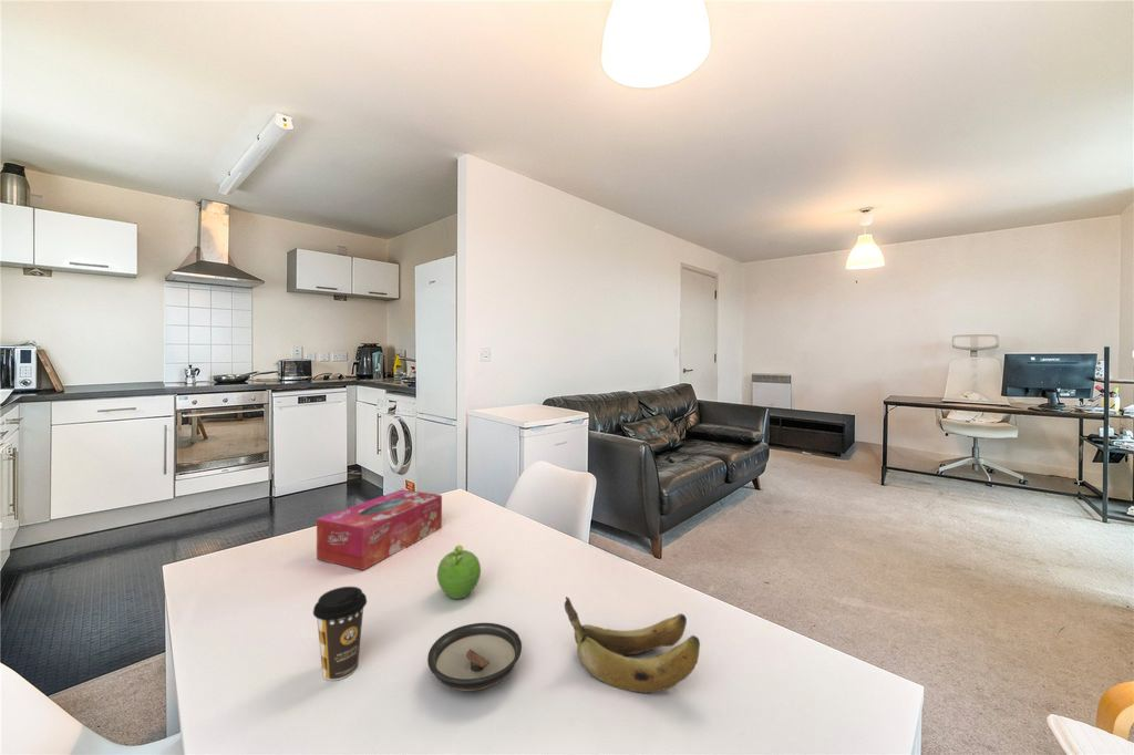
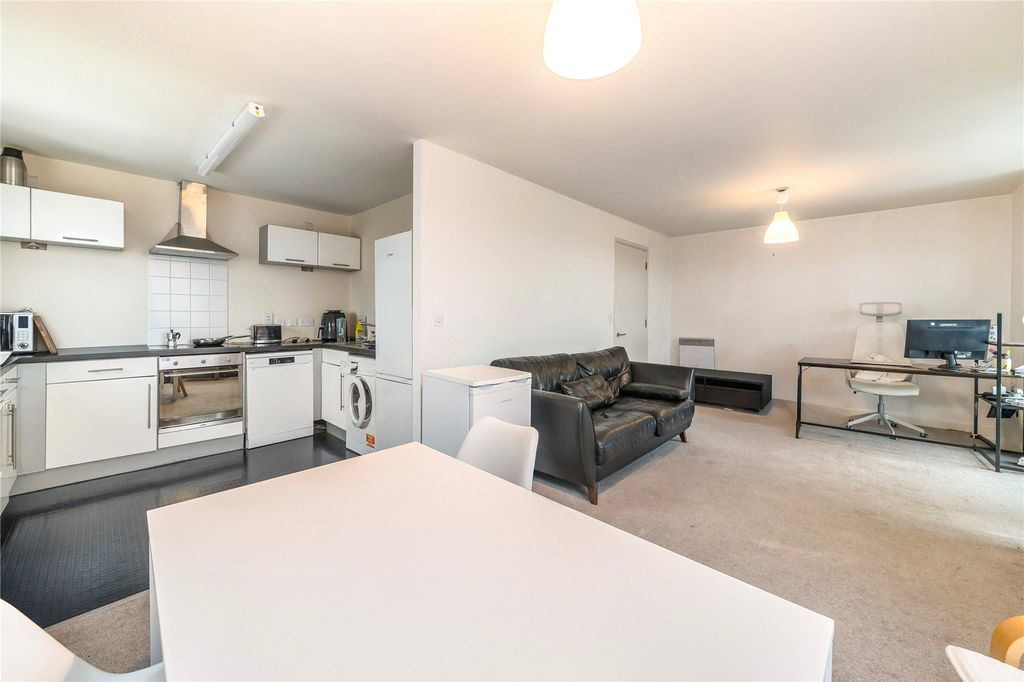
- banana [564,596,701,694]
- saucer [426,622,523,692]
- tissue box [316,488,443,571]
- coffee cup [312,586,368,682]
- fruit [436,545,482,600]
